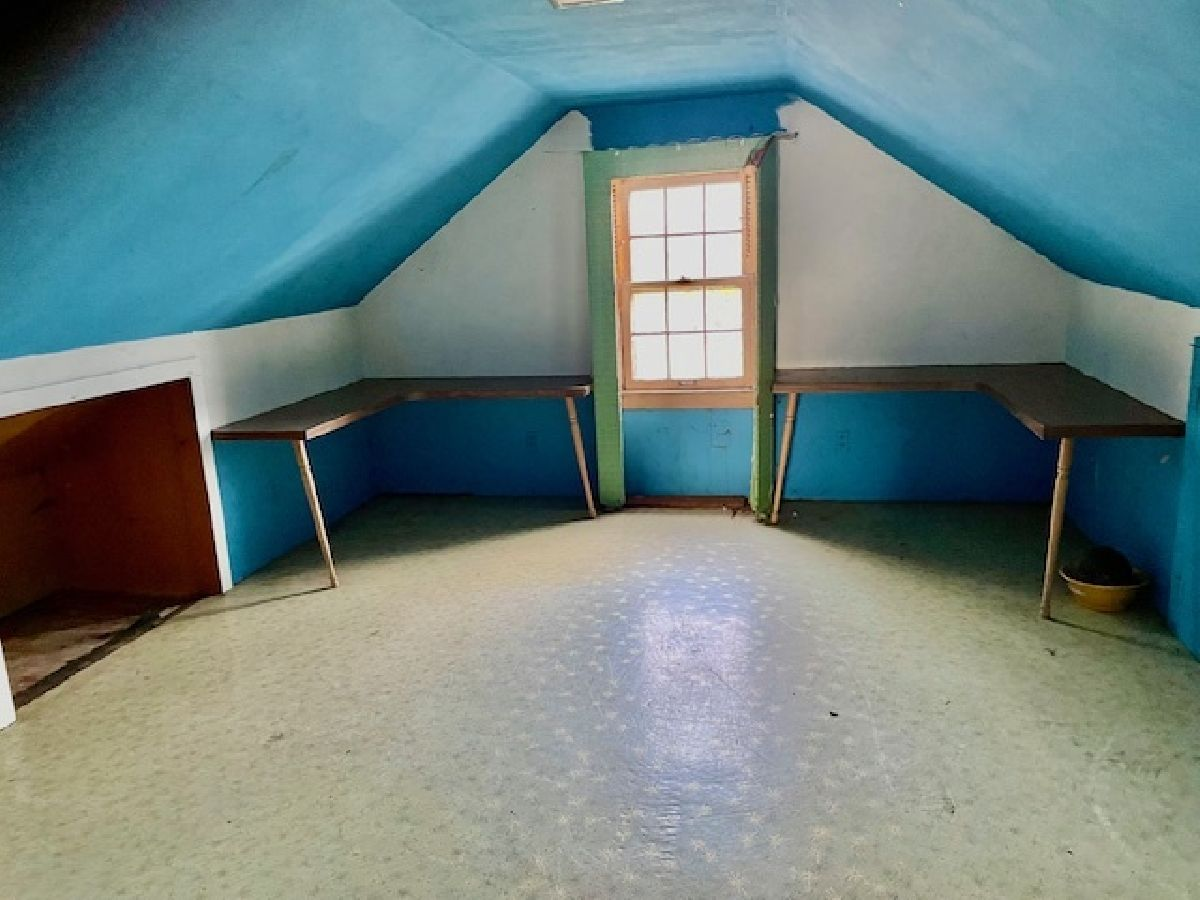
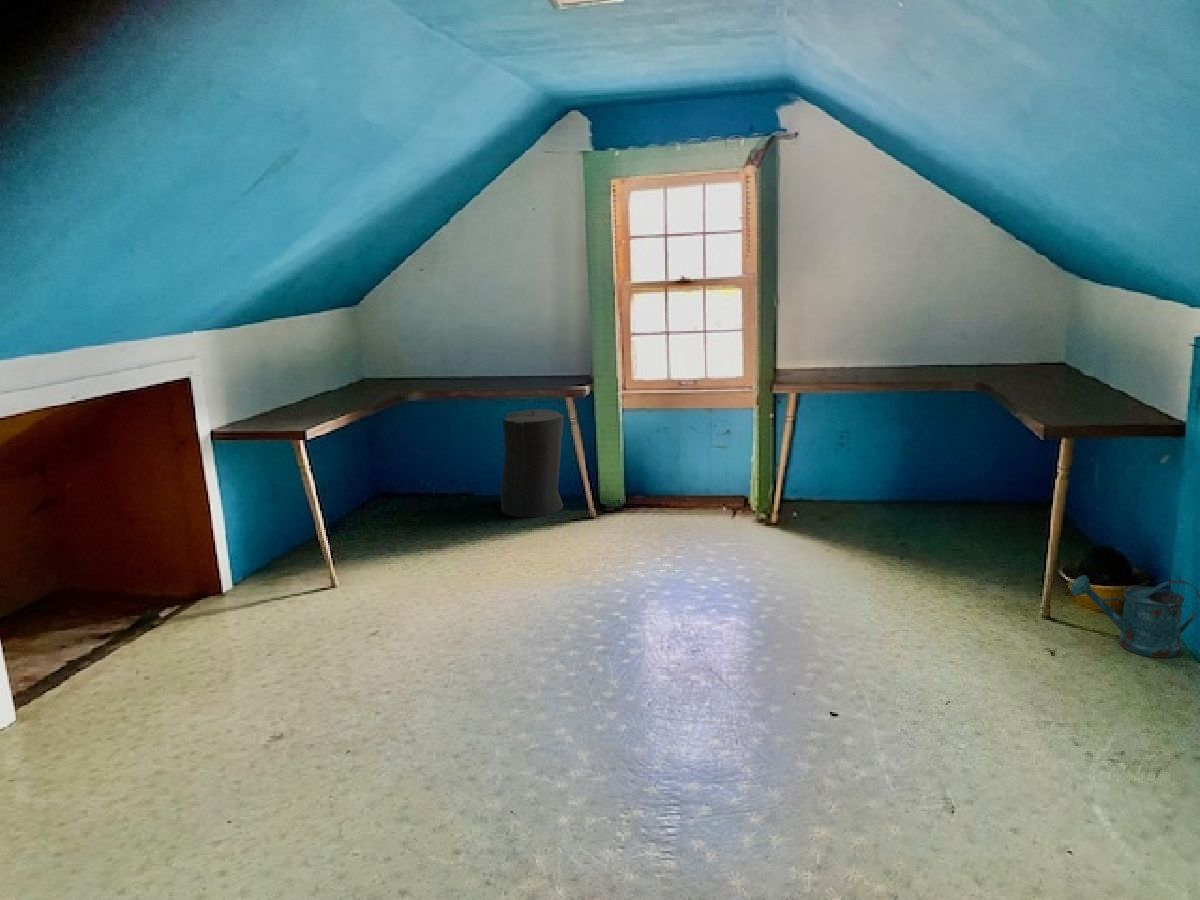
+ trash can [499,407,565,518]
+ watering can [1070,574,1200,659]
